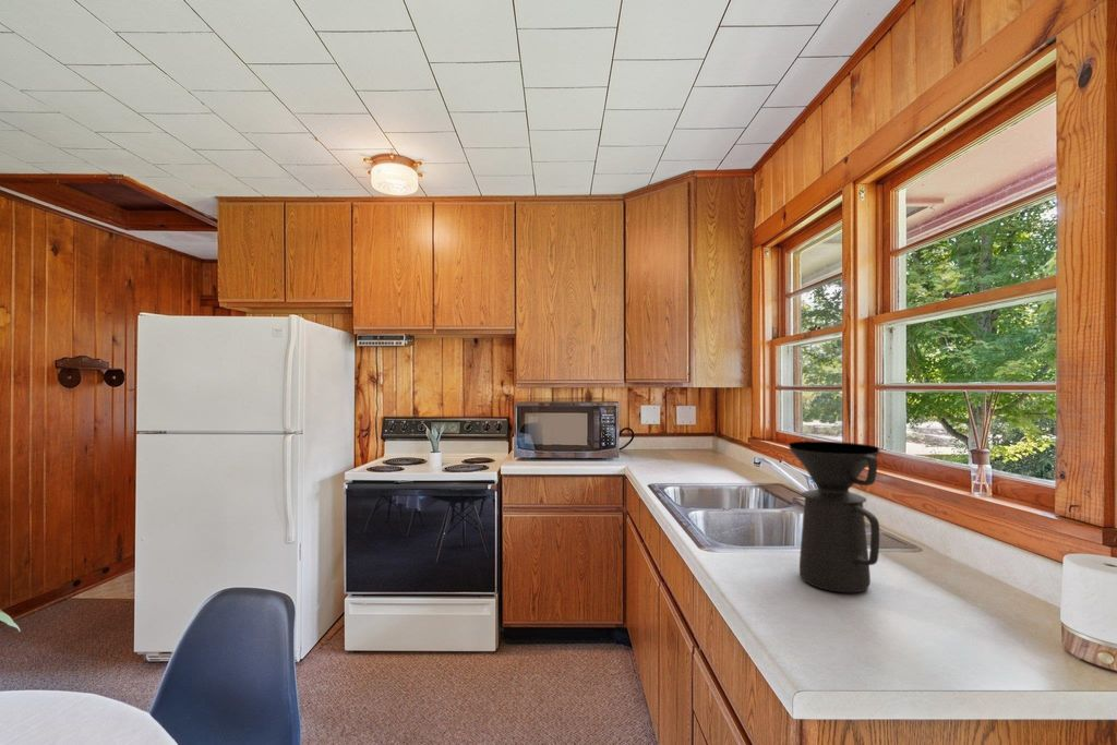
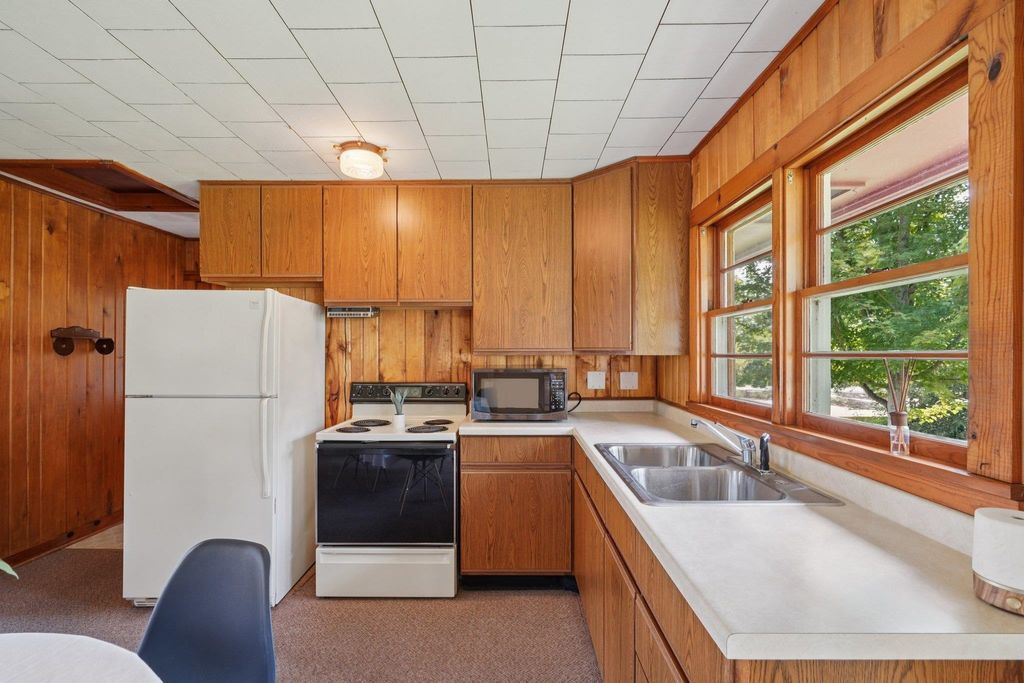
- coffee maker [788,440,881,593]
